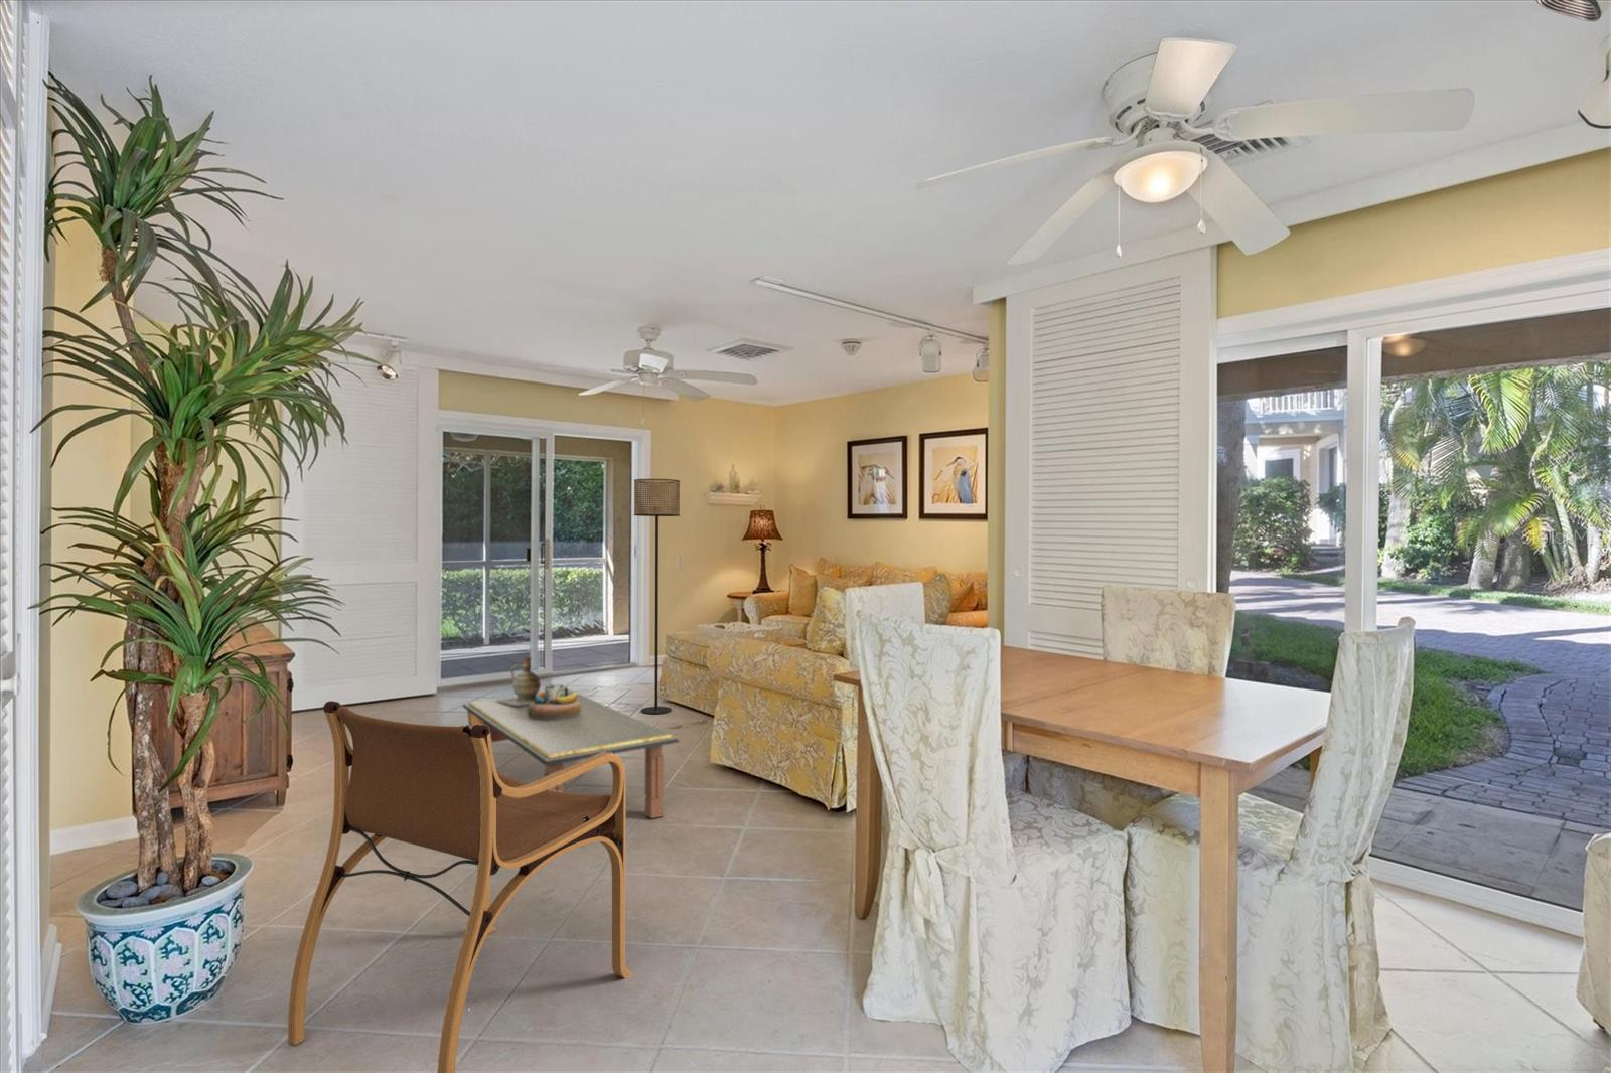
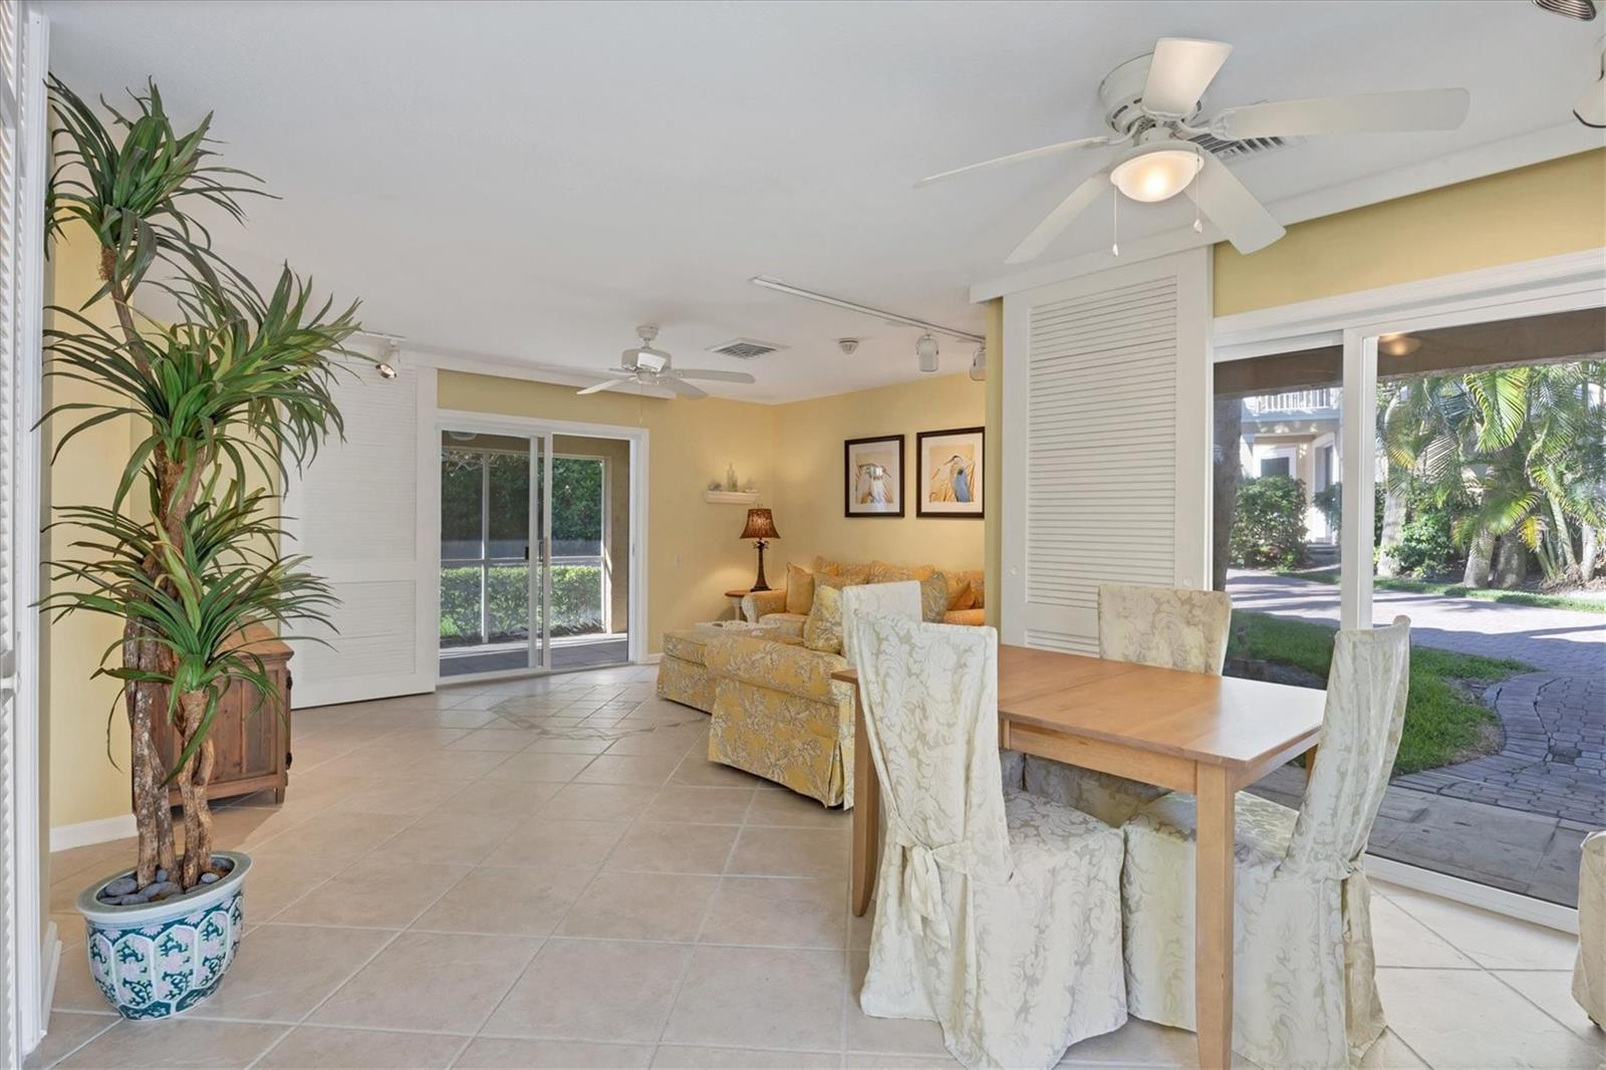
- ceramic jug [497,656,541,705]
- armchair [287,699,632,1073]
- decorative bowl [527,683,581,721]
- floor lamp [634,478,680,715]
- coffee table [462,689,679,819]
